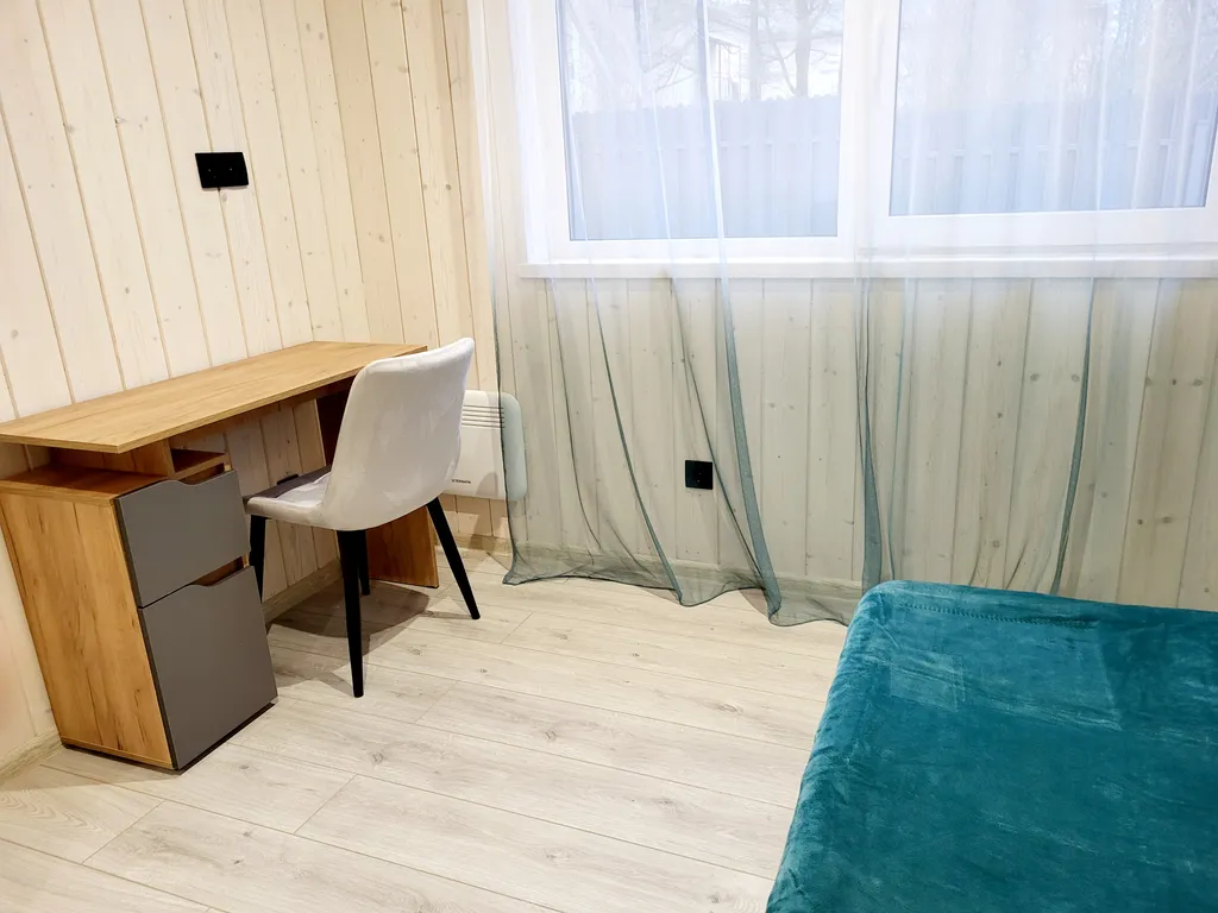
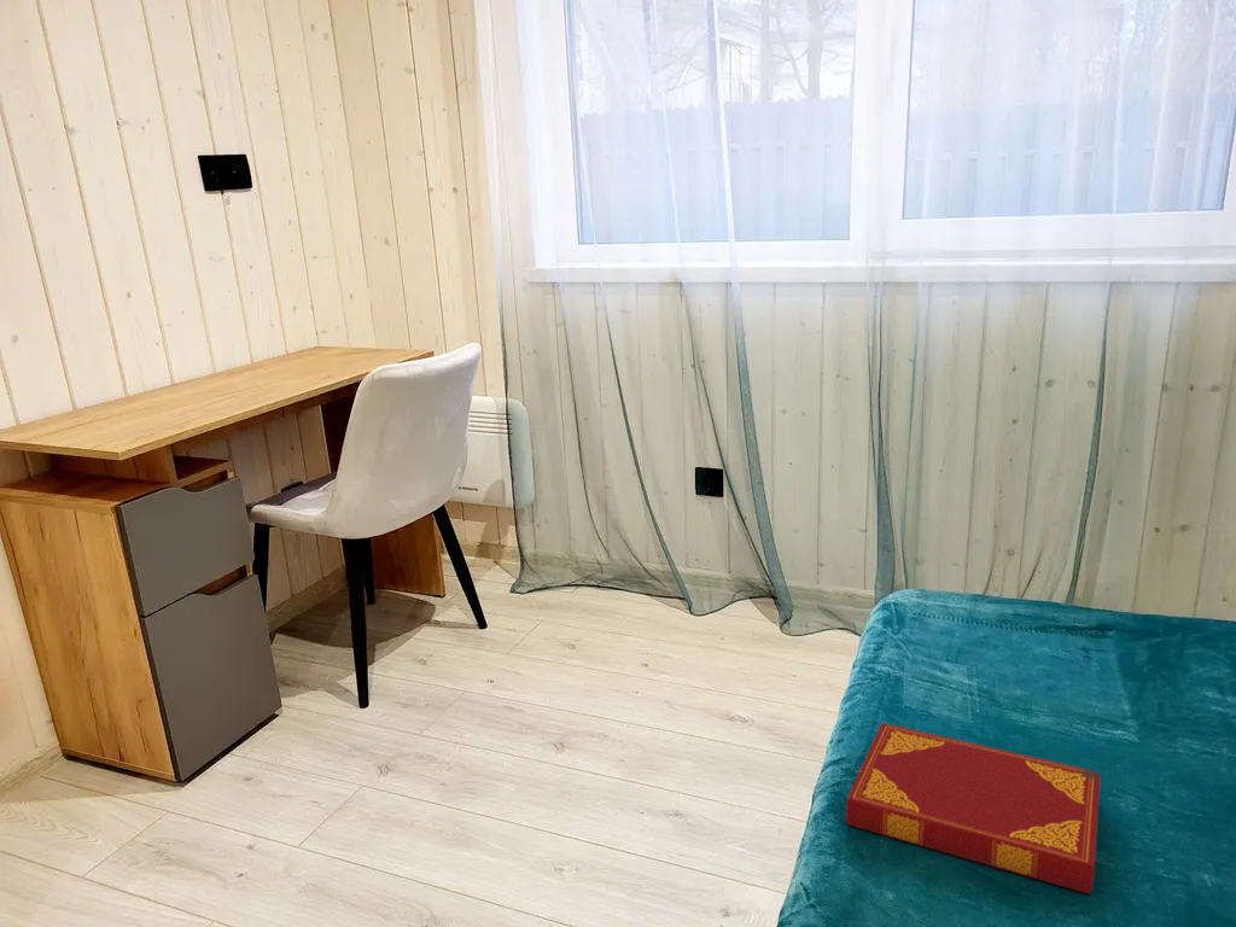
+ hardback book [845,722,1102,896]
